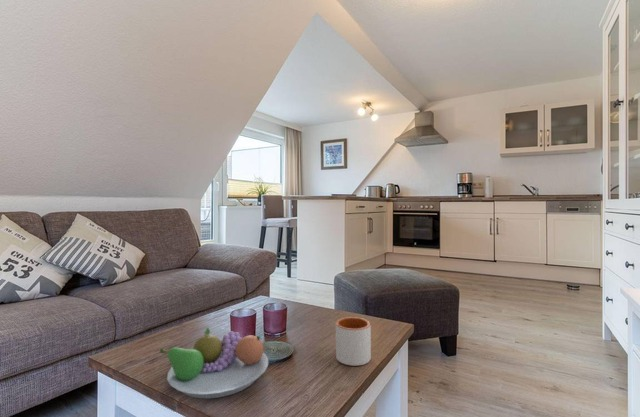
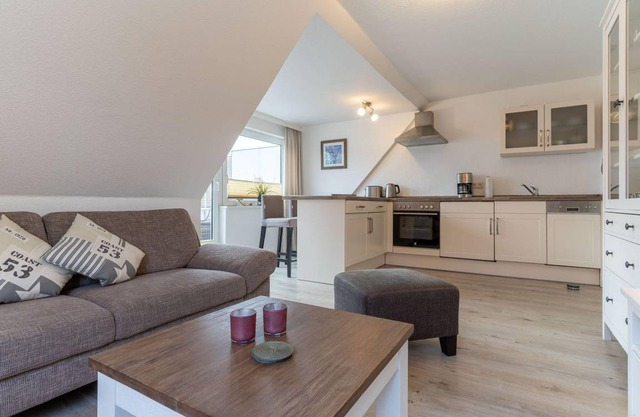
- mug [335,316,372,367]
- fruit bowl [159,326,269,400]
